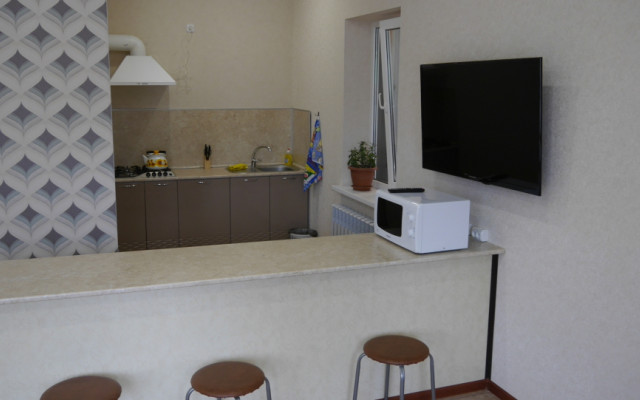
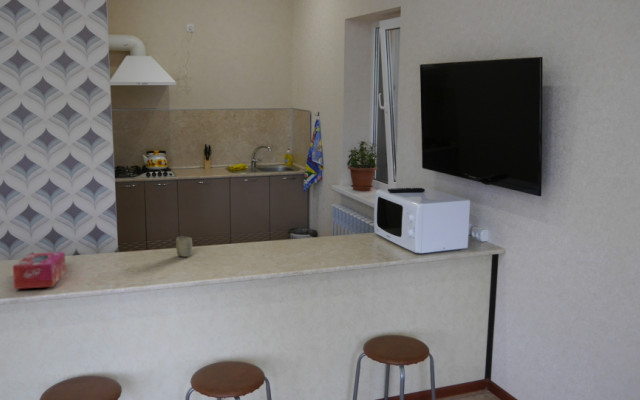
+ cup [175,235,193,258]
+ tissue box [12,251,67,290]
